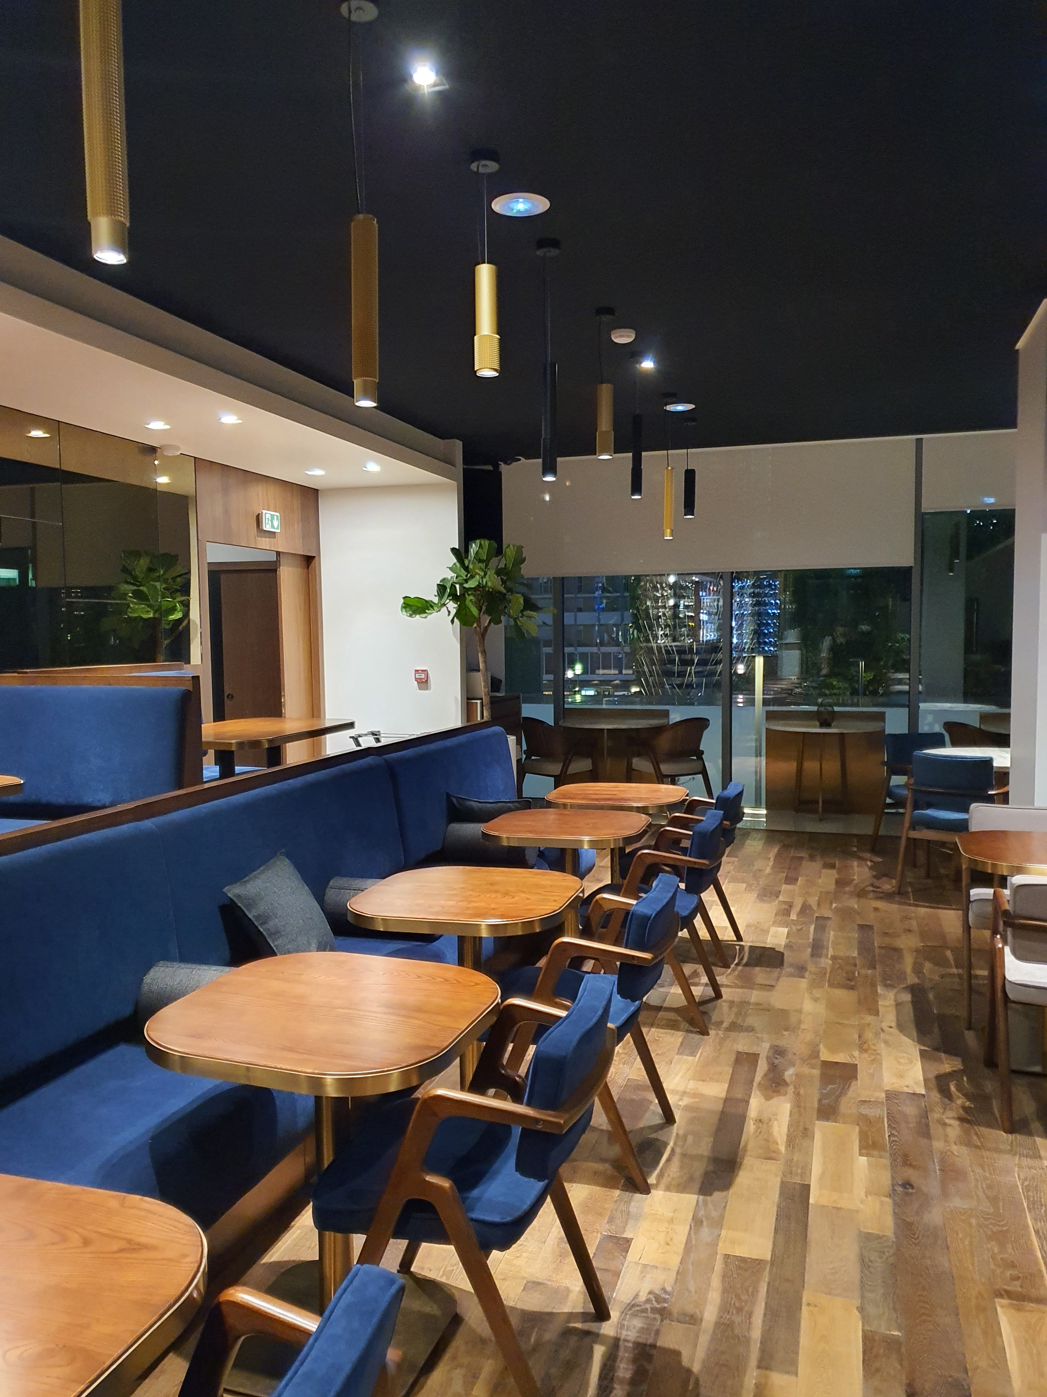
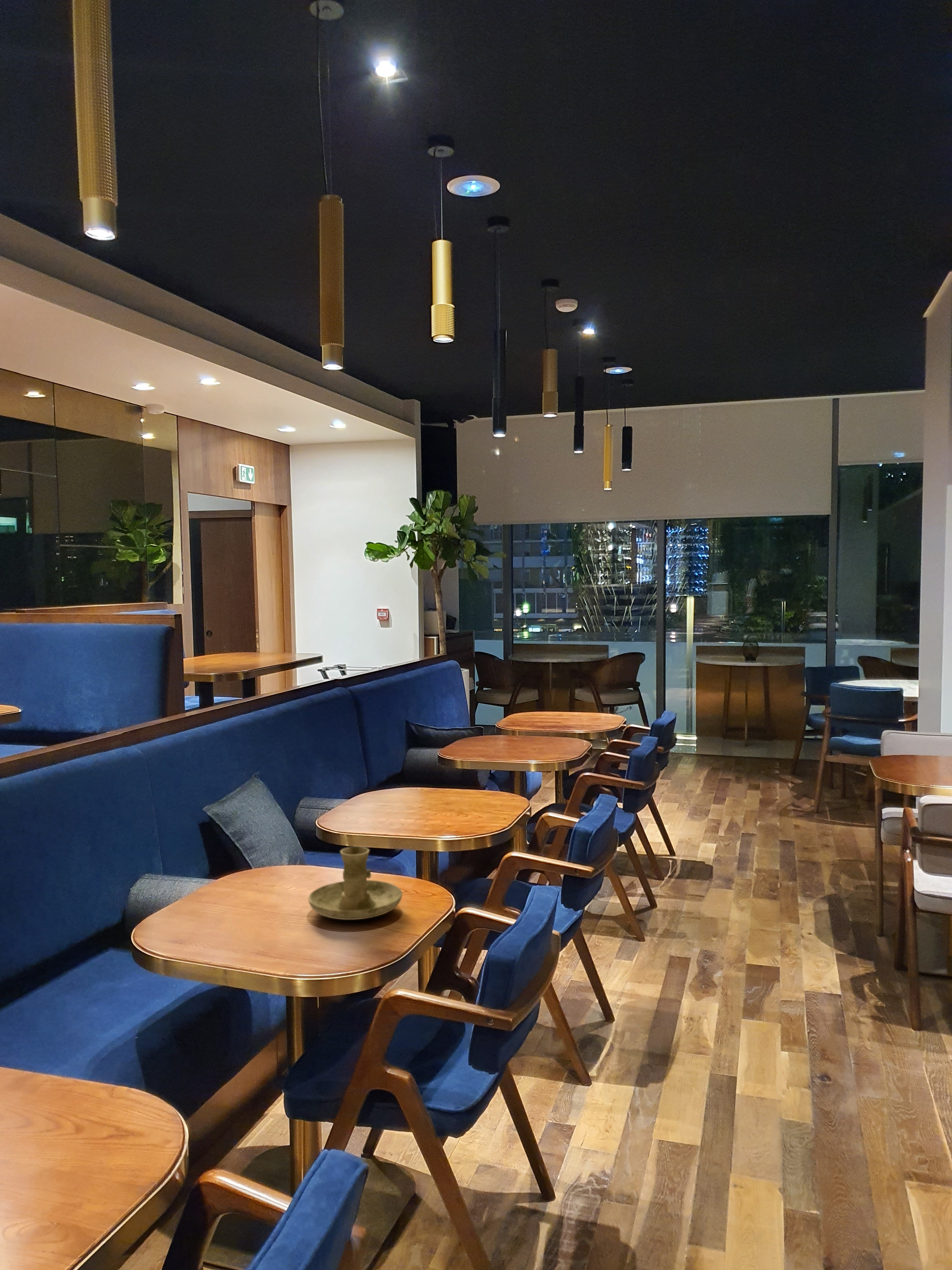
+ candle holder [308,846,403,920]
